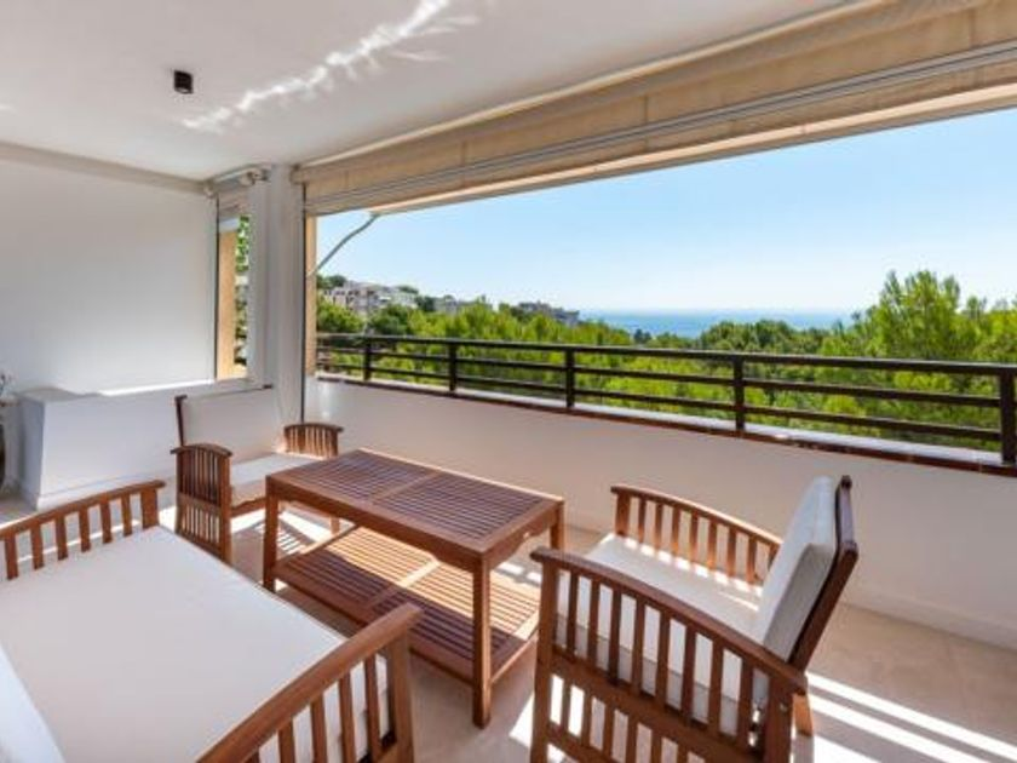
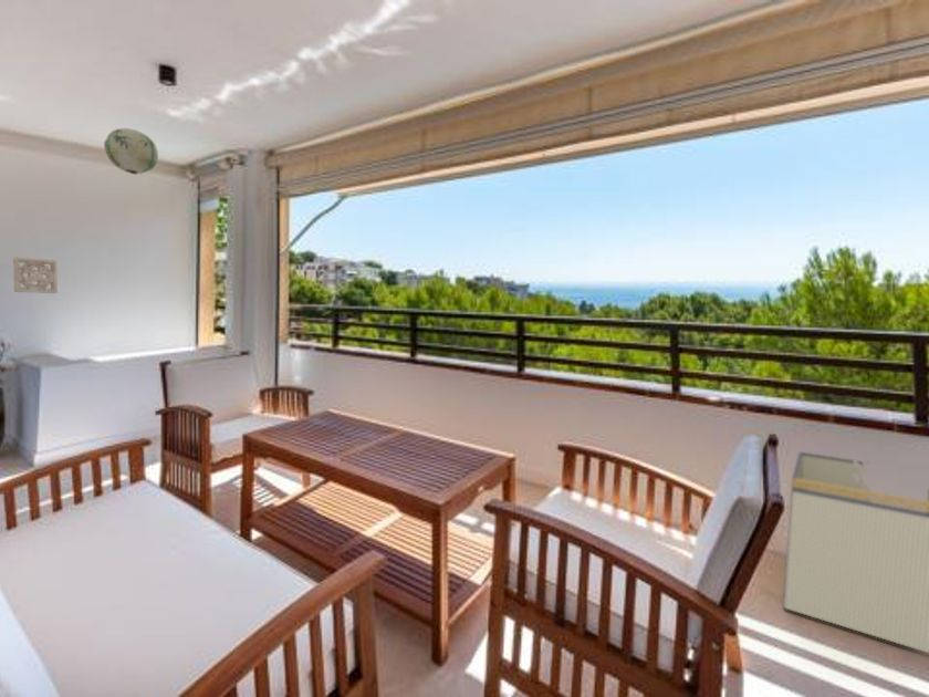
+ wall ornament [12,256,59,294]
+ paper lantern [103,127,159,175]
+ storage bin [782,451,929,654]
